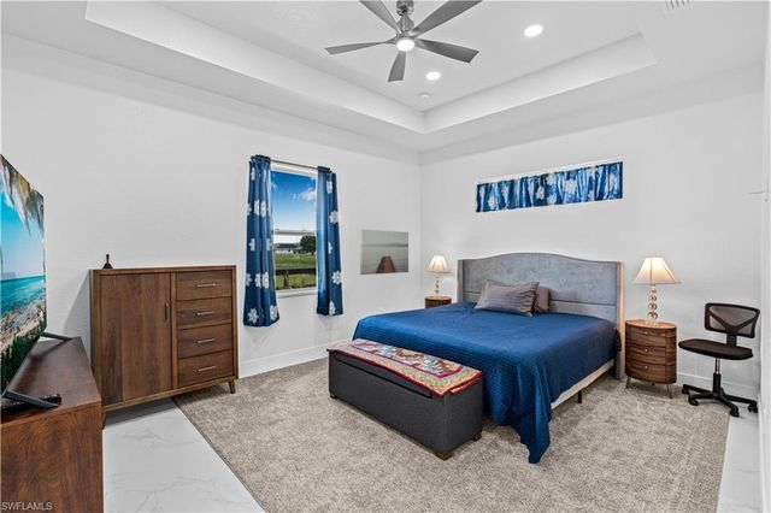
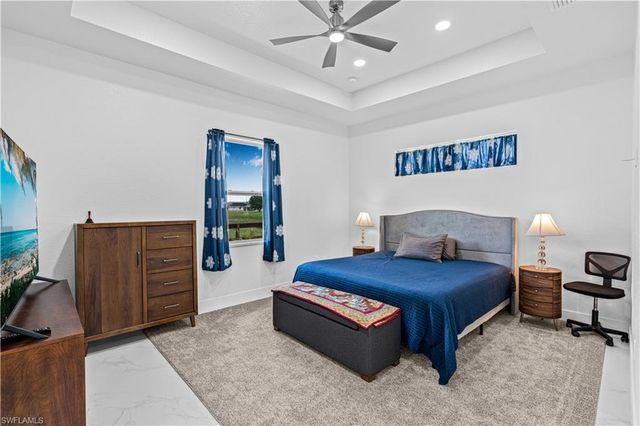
- wall art [359,228,410,276]
